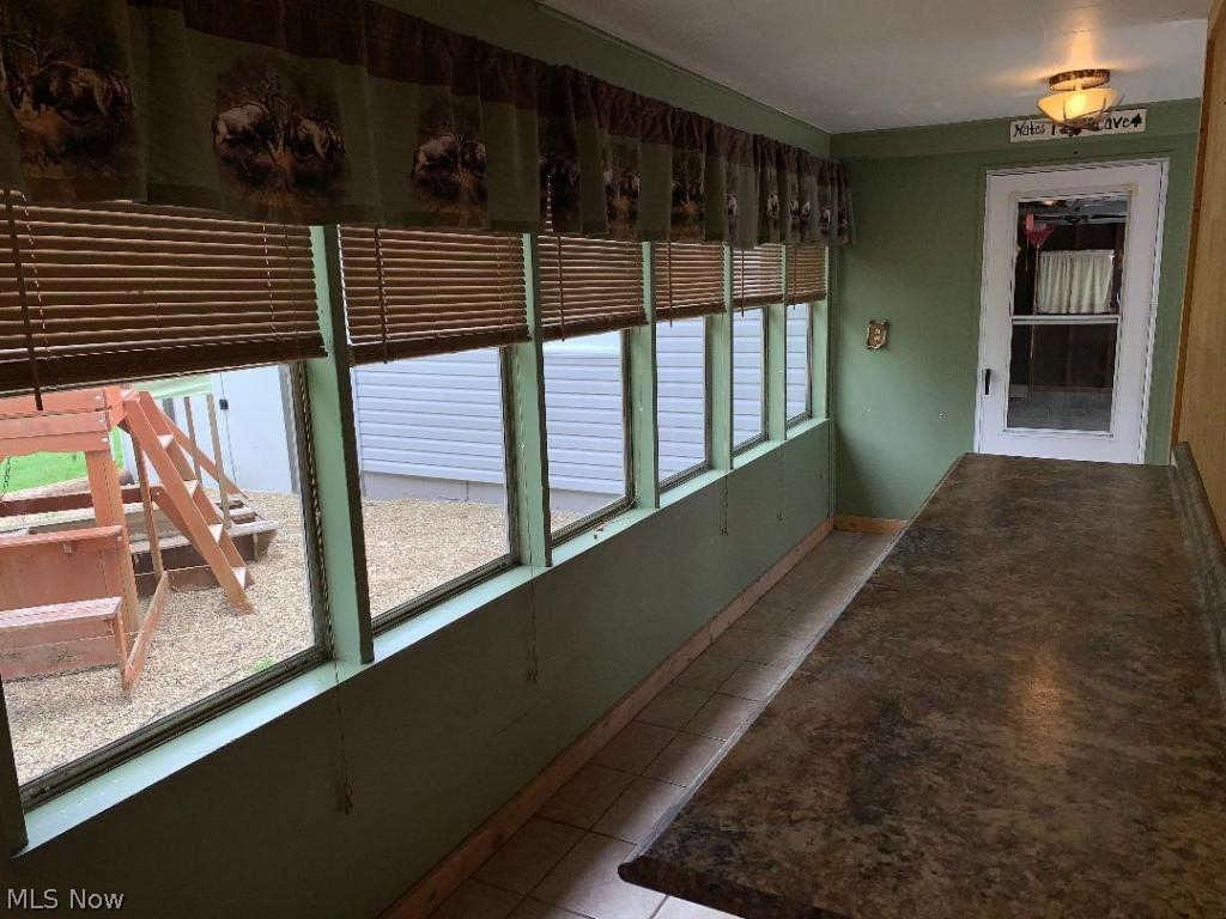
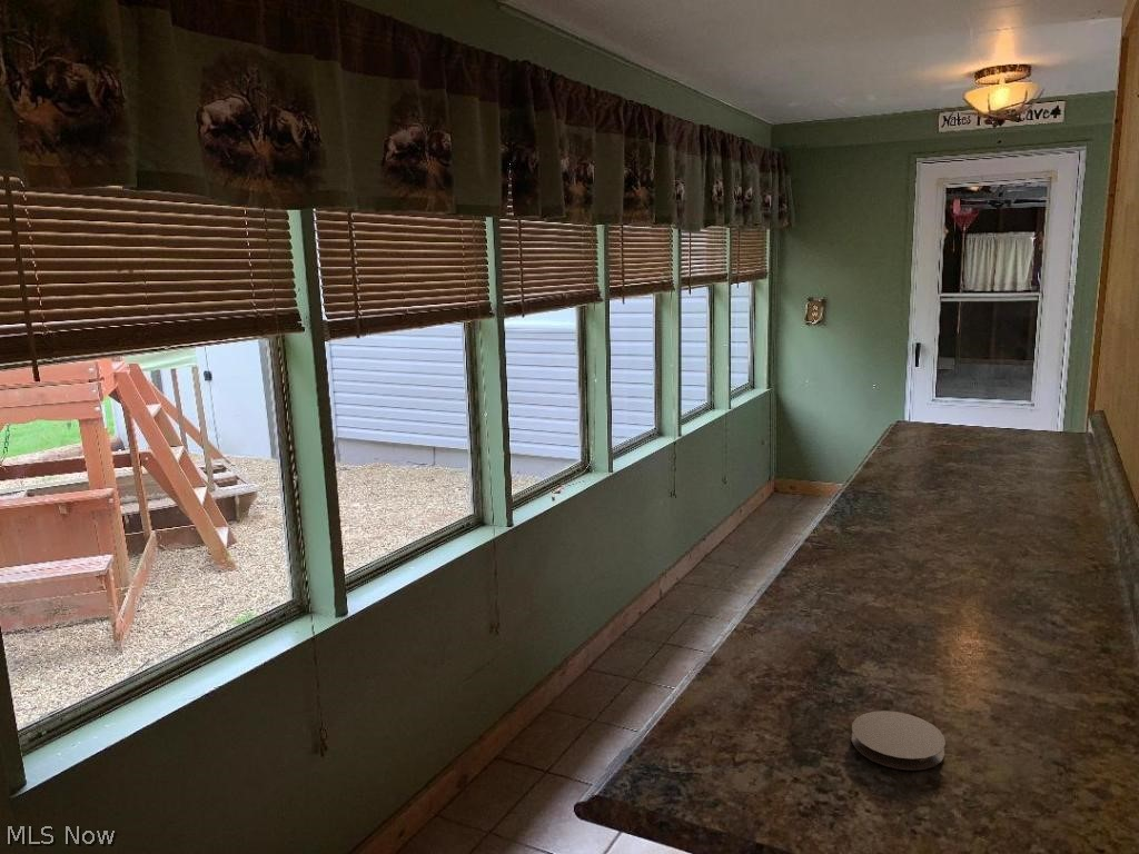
+ coaster [851,709,947,772]
